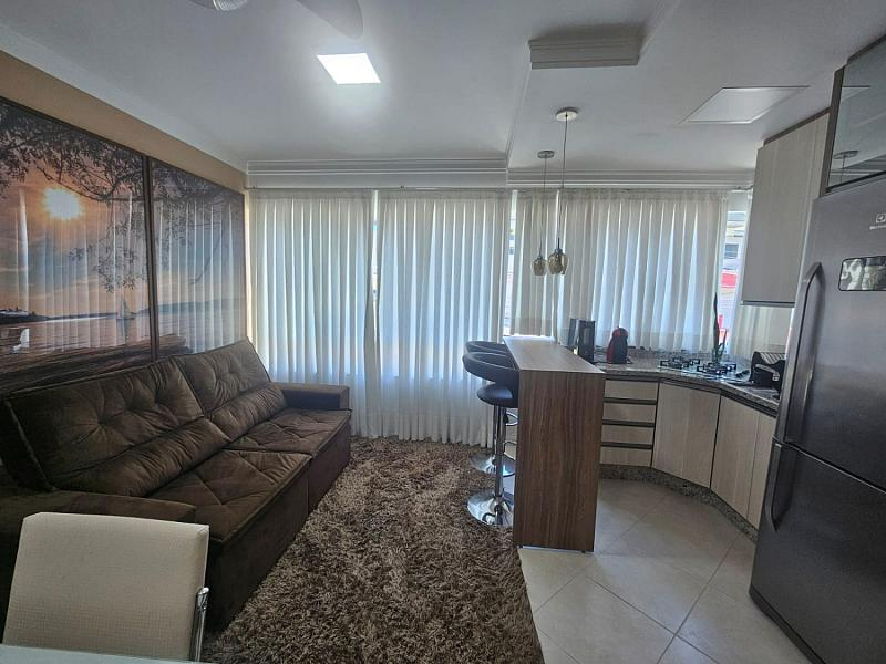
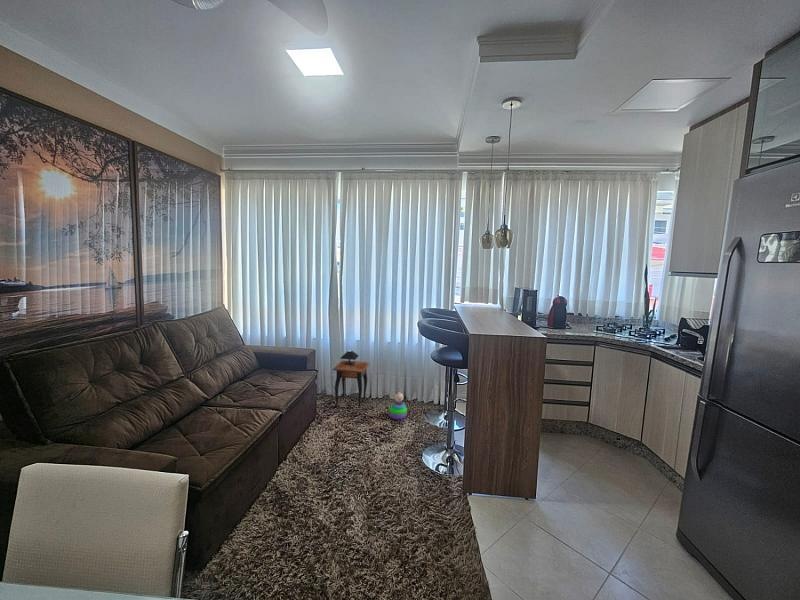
+ stacking toy [387,391,408,421]
+ side table [332,349,371,409]
